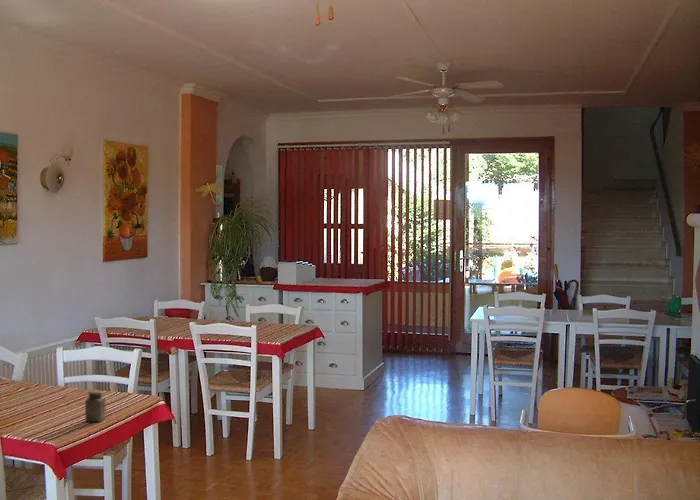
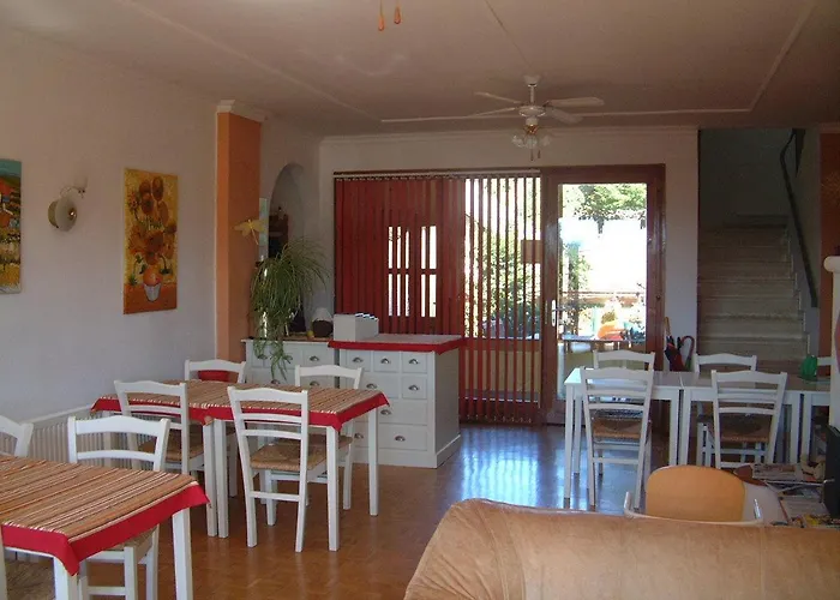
- salt shaker [84,390,106,423]
